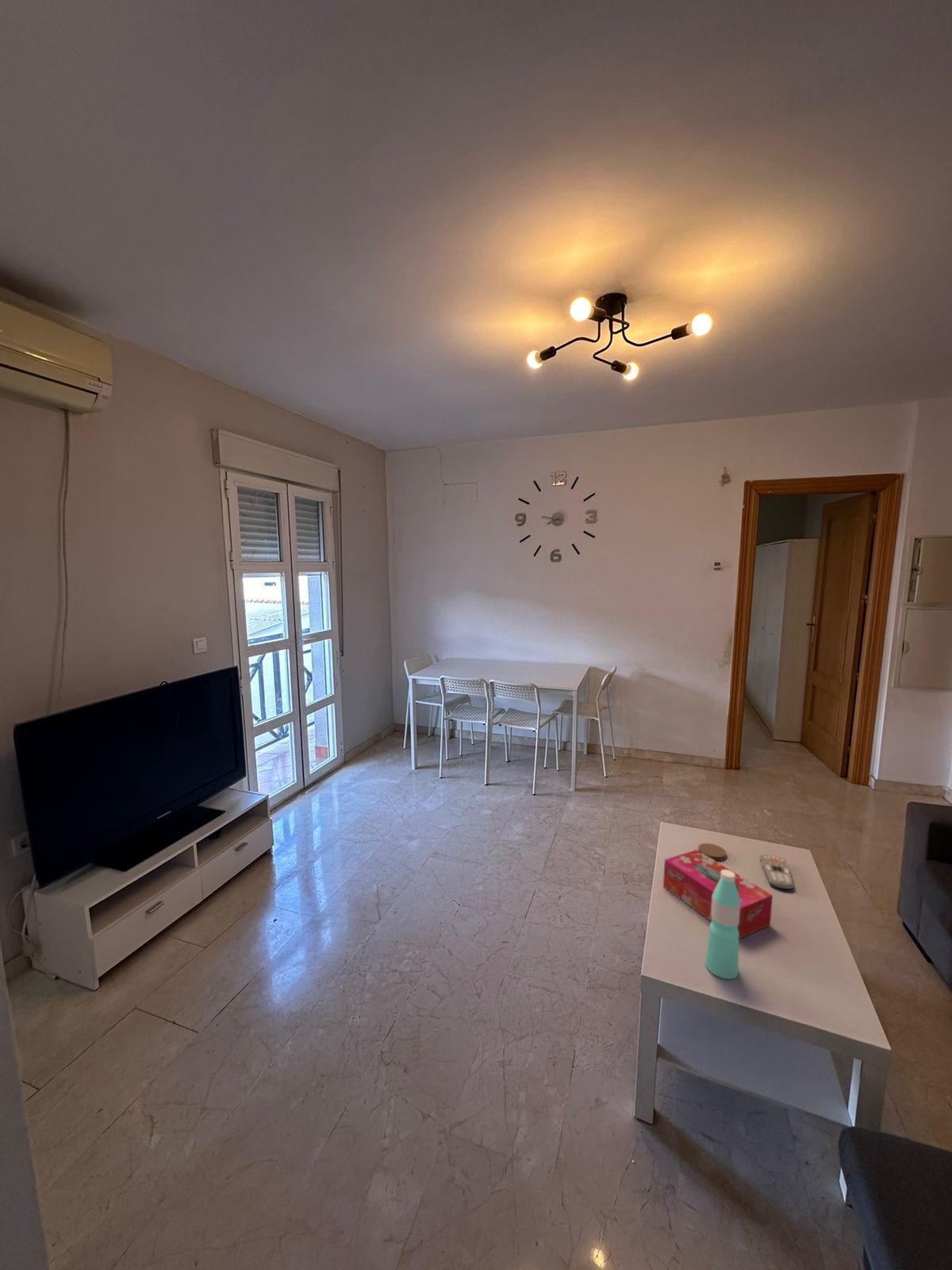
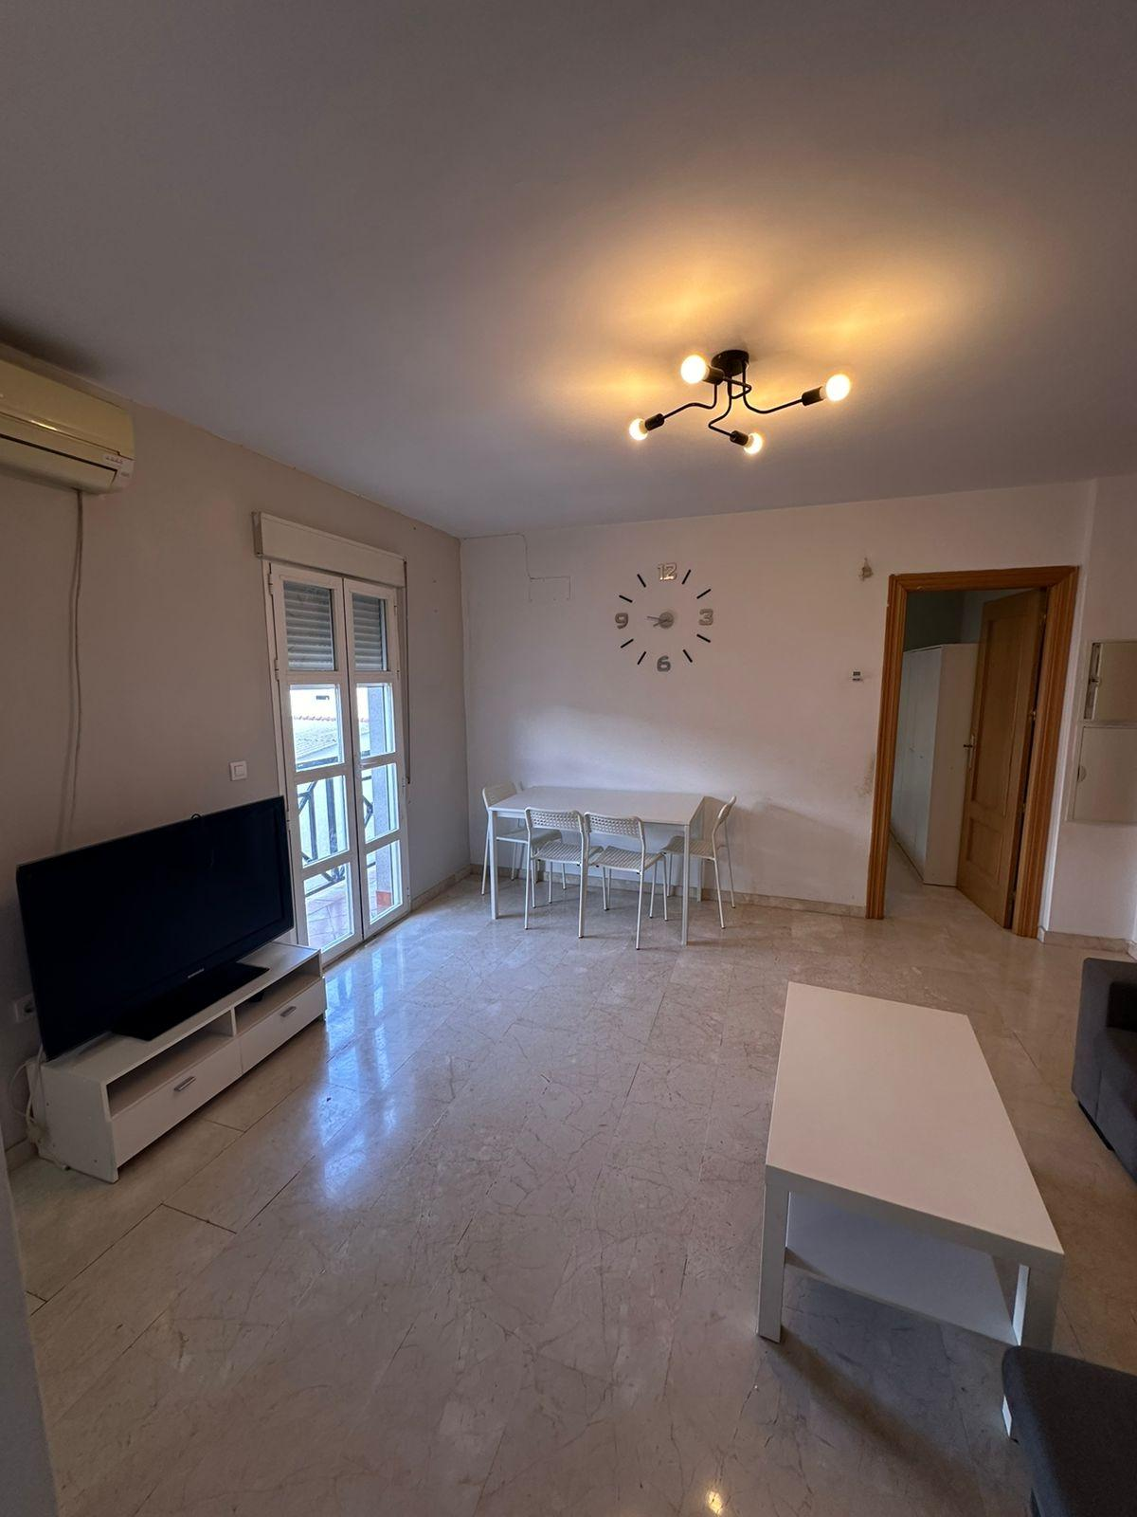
- tissue box [662,849,774,940]
- coaster [697,842,727,861]
- remote control [759,854,794,890]
- water bottle [704,870,740,979]
